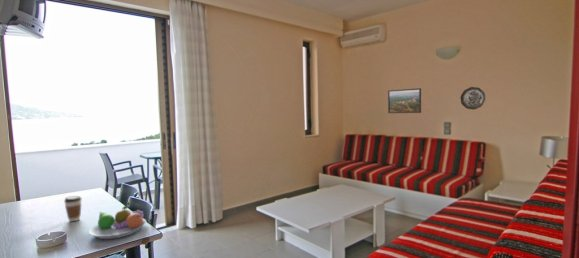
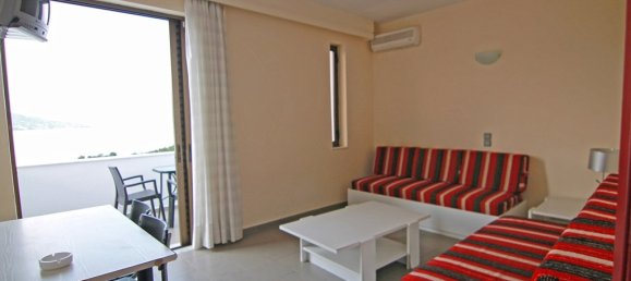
- decorative plate [459,86,486,111]
- coffee cup [63,195,82,222]
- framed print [387,87,422,114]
- fruit bowl [88,205,147,240]
